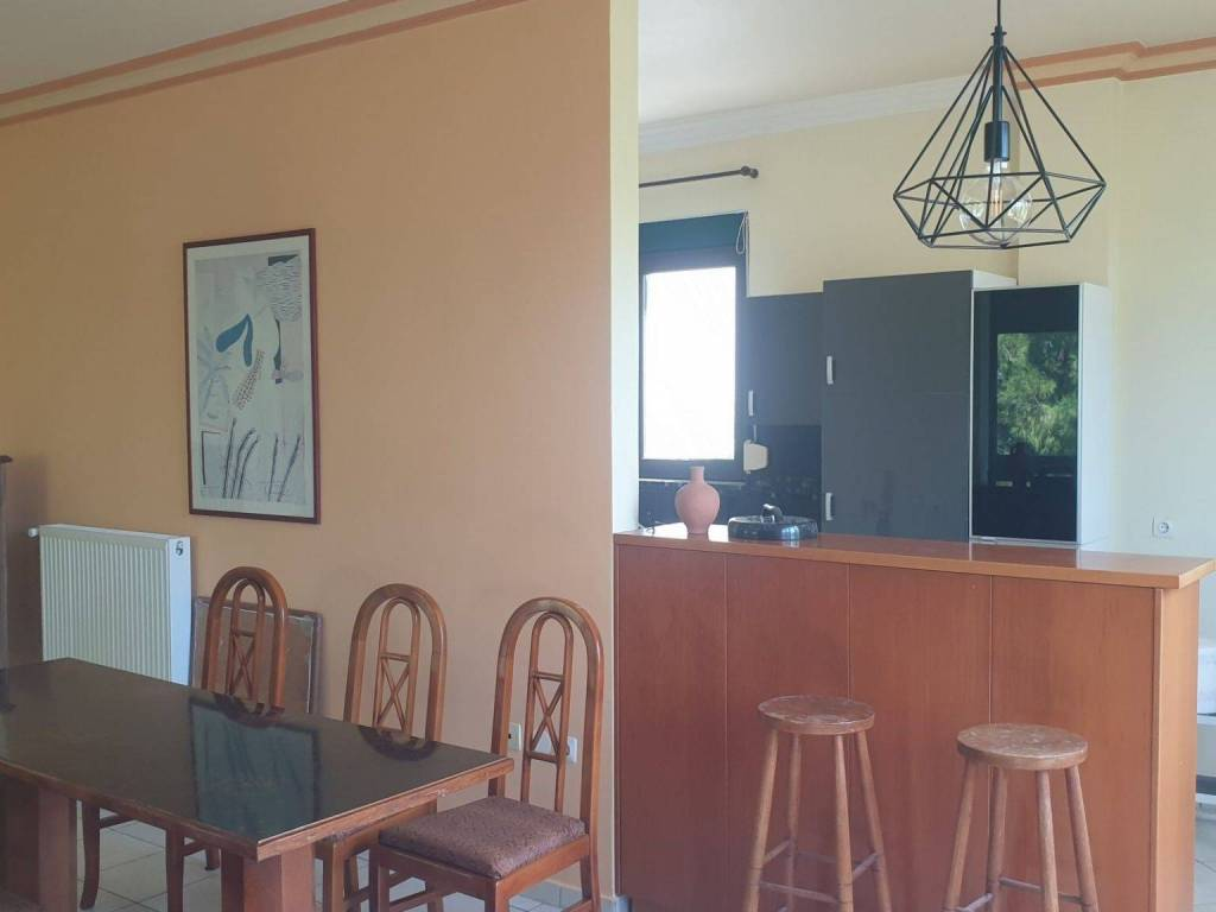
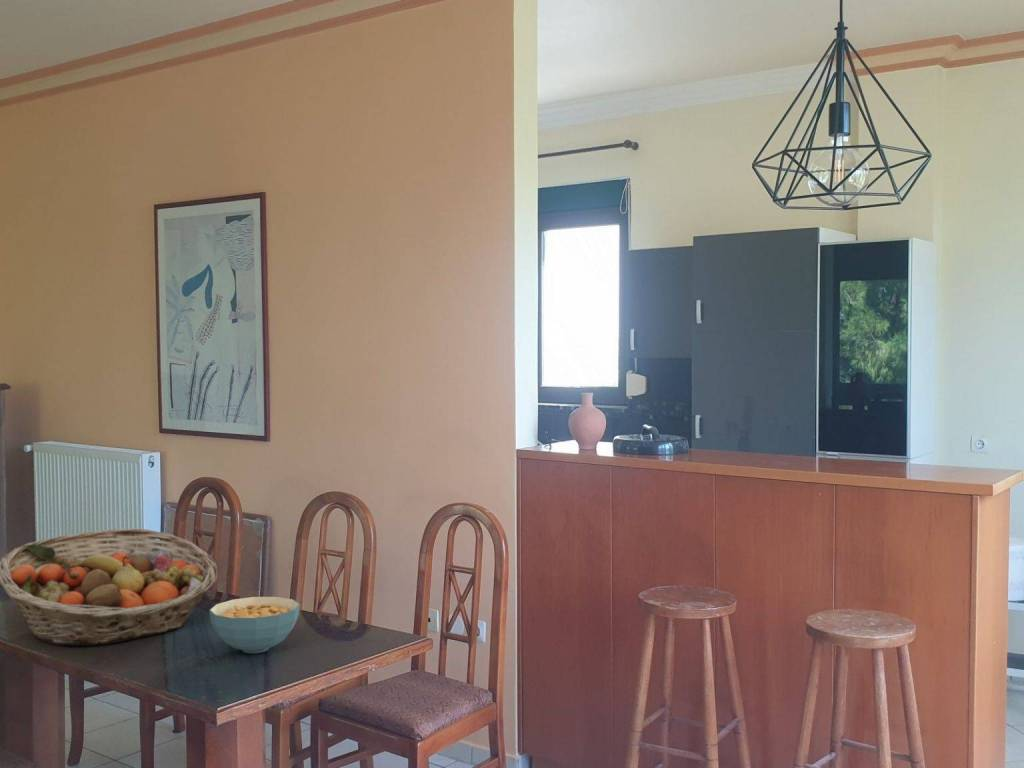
+ fruit basket [0,528,219,647]
+ cereal bowl [208,596,301,654]
